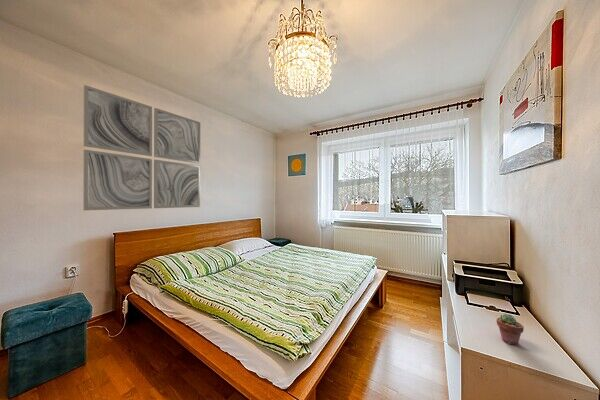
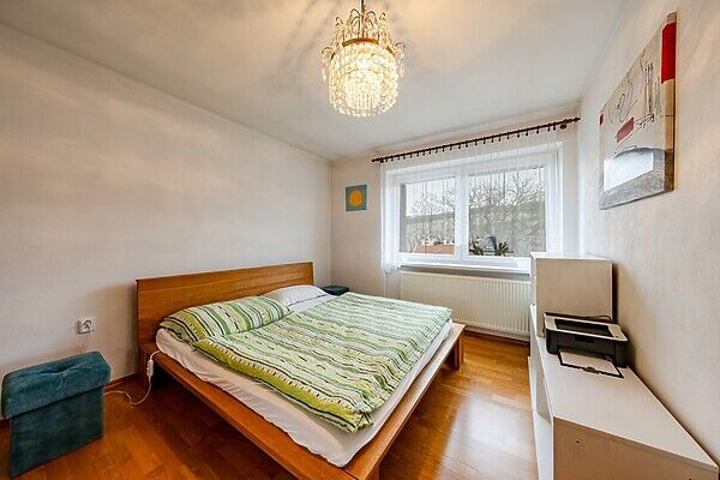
- potted succulent [496,312,525,346]
- wall art [82,84,201,211]
